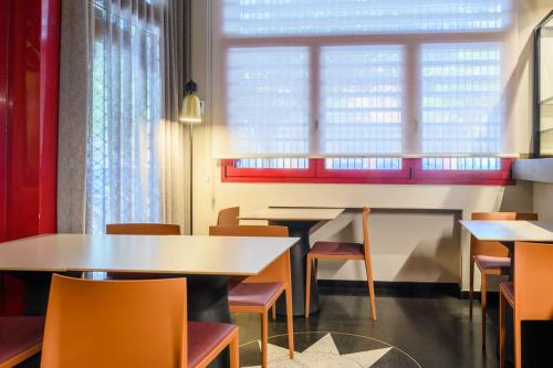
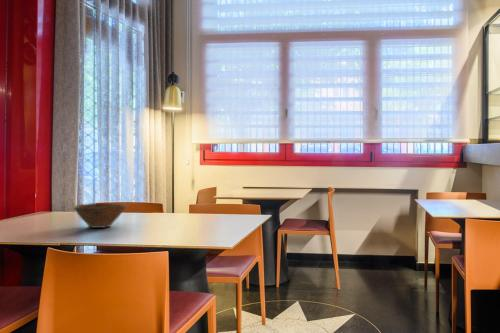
+ bowl [72,202,128,229]
